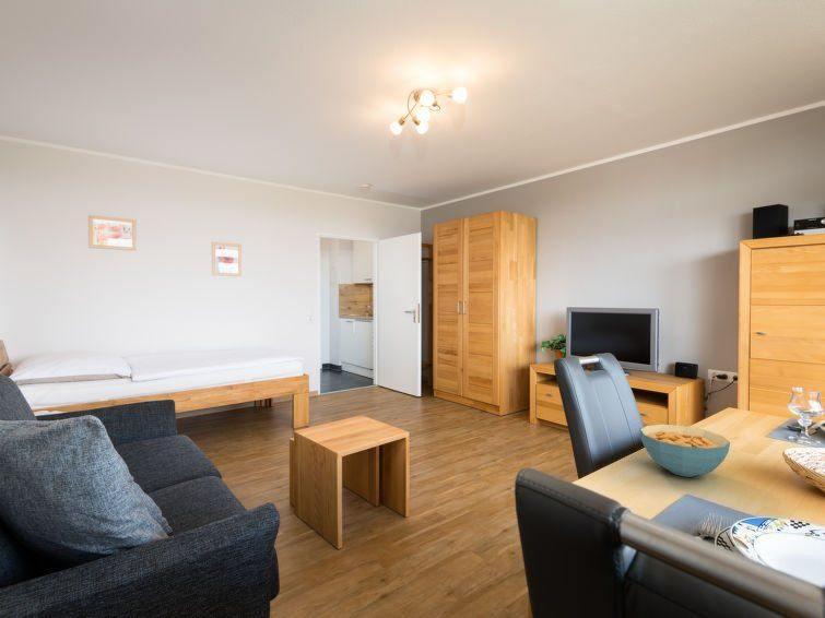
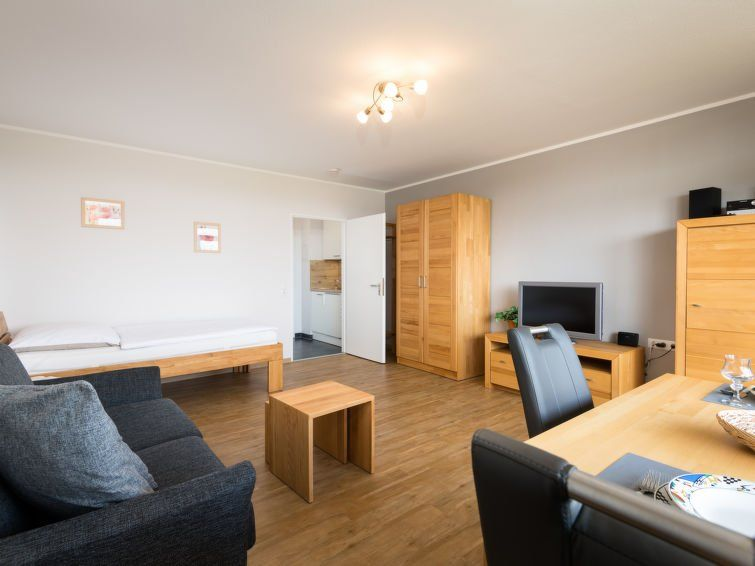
- cereal bowl [638,424,731,478]
